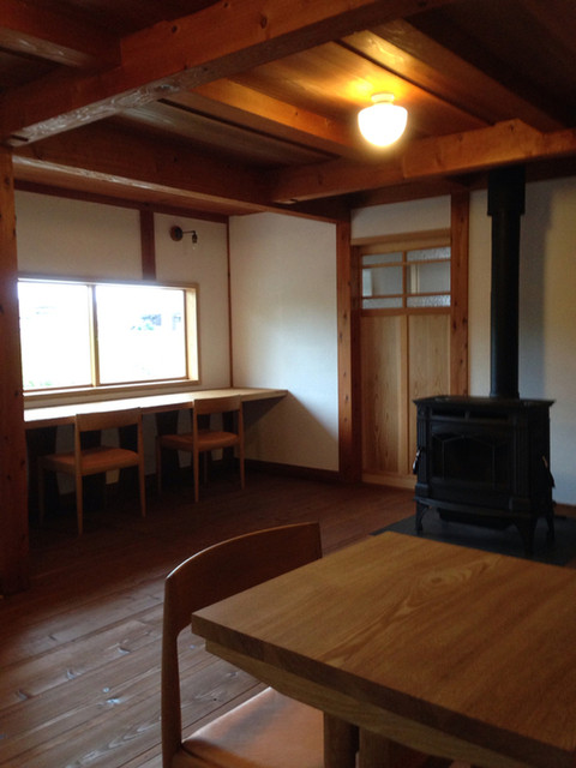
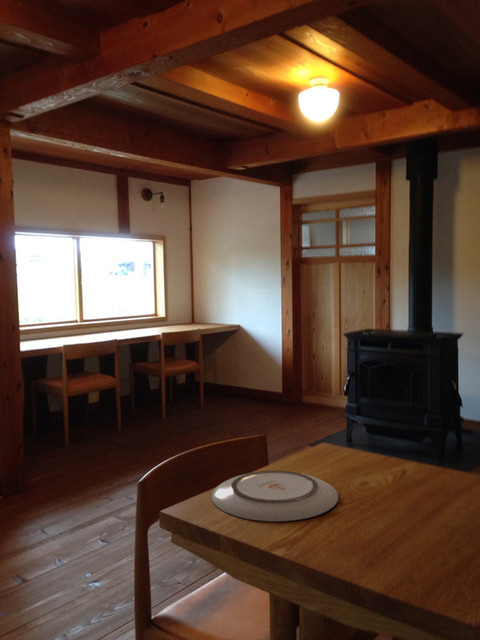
+ plate [211,469,339,522]
